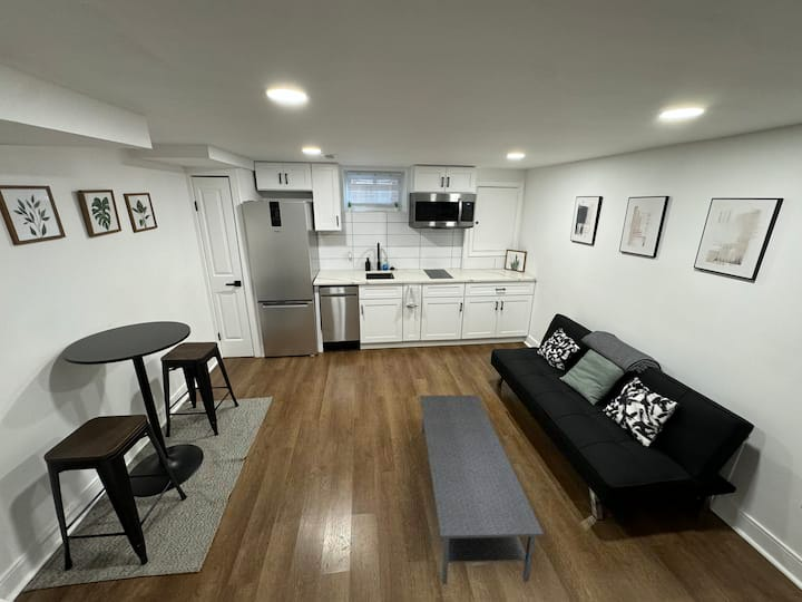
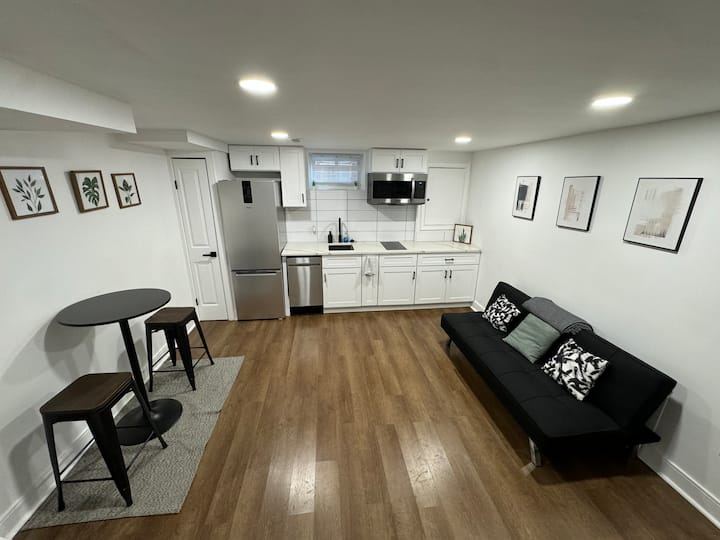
- coffee table [419,394,545,585]
